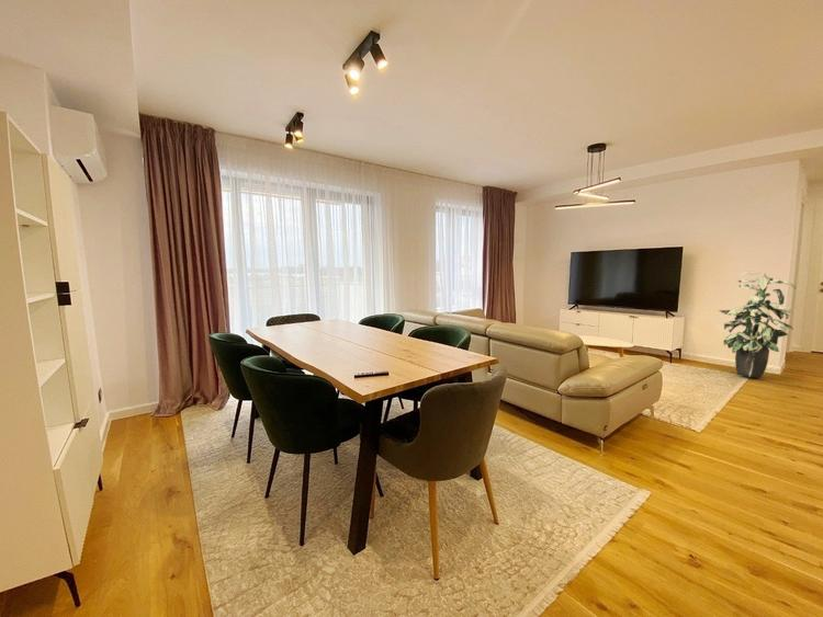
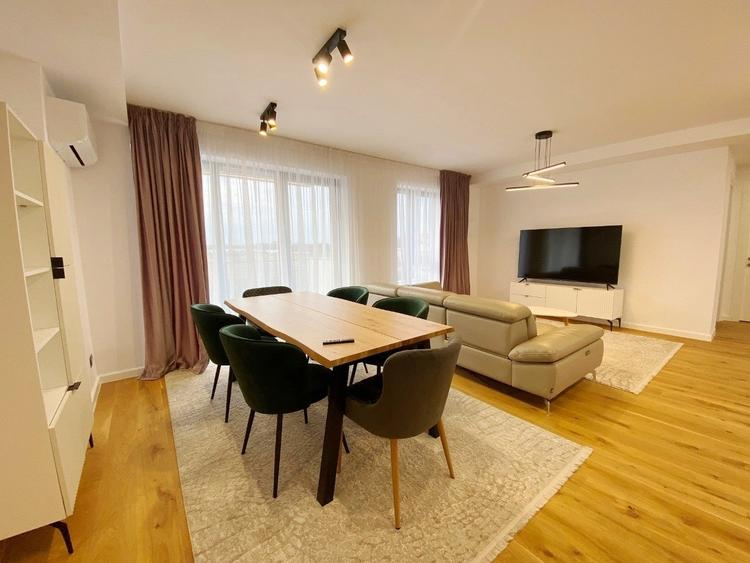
- indoor plant [718,271,797,379]
